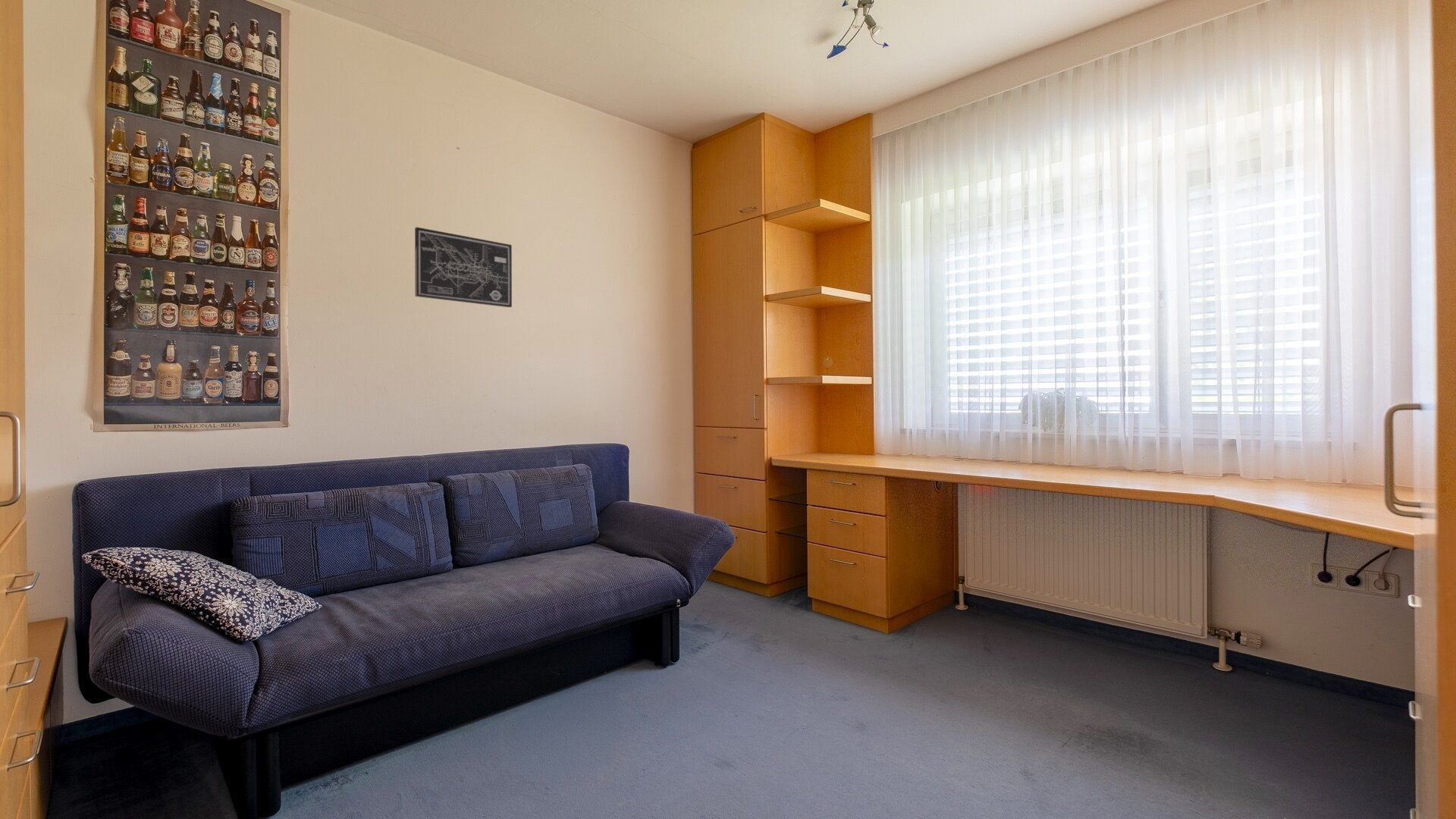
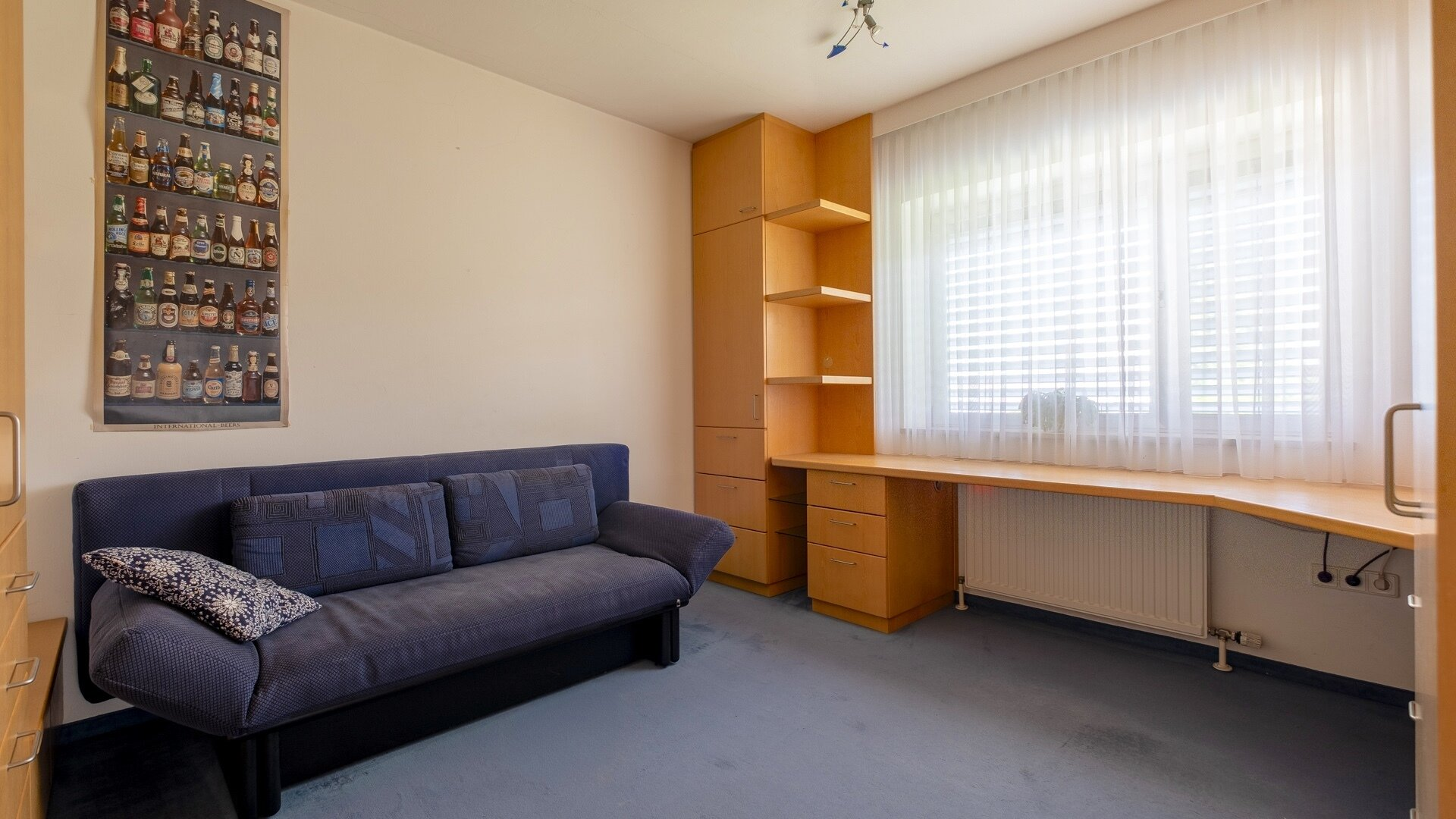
- wall art [414,226,513,308]
